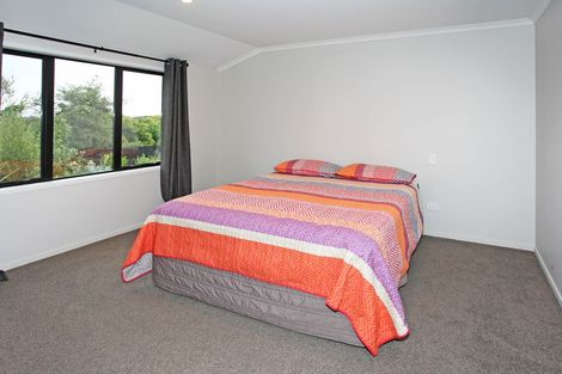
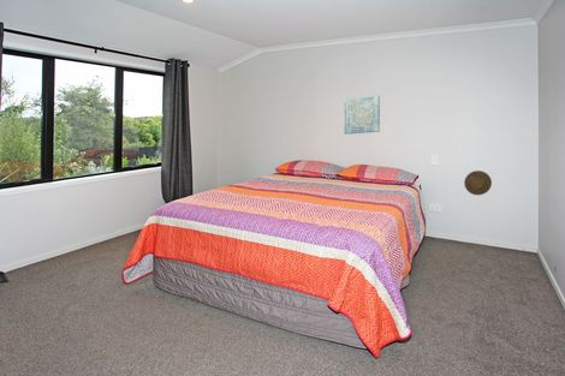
+ decorative plate [463,169,493,196]
+ wall art [344,95,381,136]
